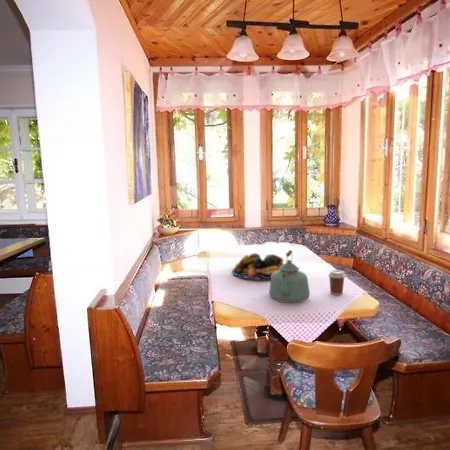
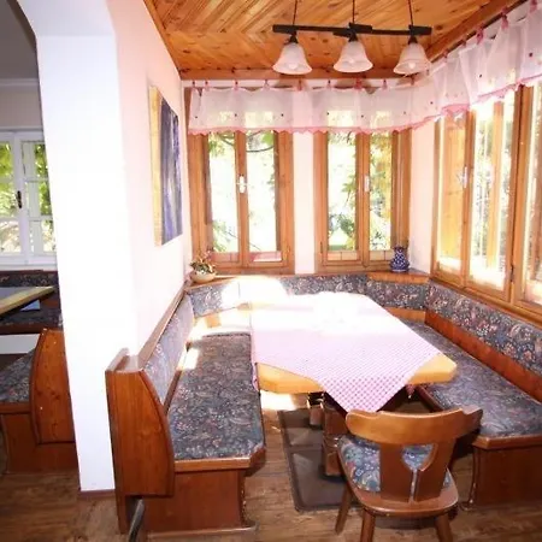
- fruit bowl [231,252,285,280]
- coffee cup [327,269,347,296]
- kettle [268,249,311,304]
